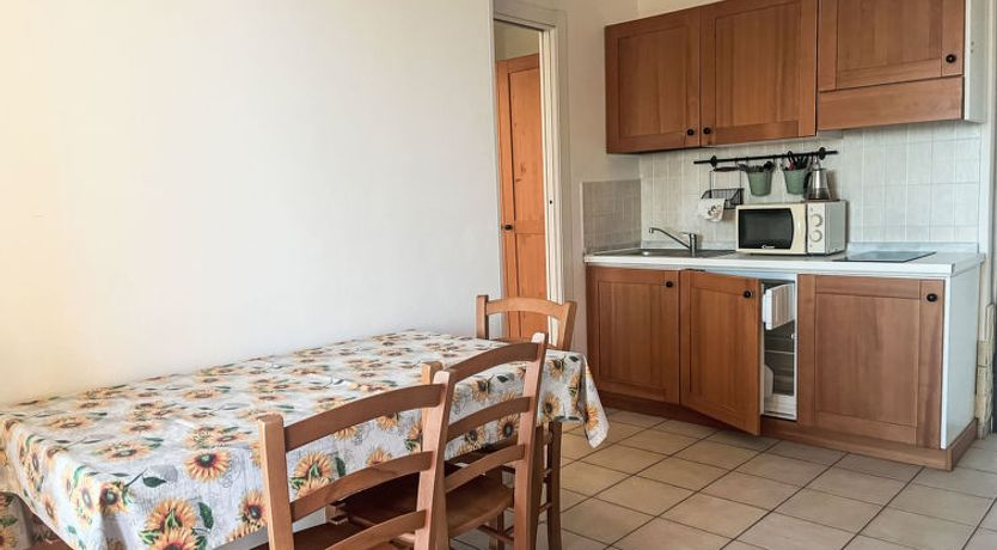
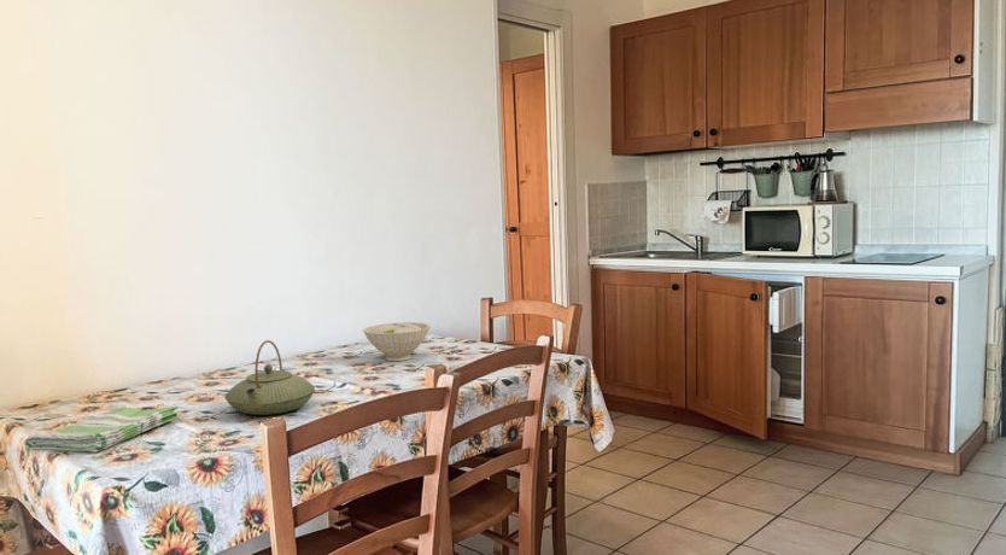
+ bowl [362,321,432,362]
+ dish towel [23,405,179,454]
+ teapot [224,339,316,416]
